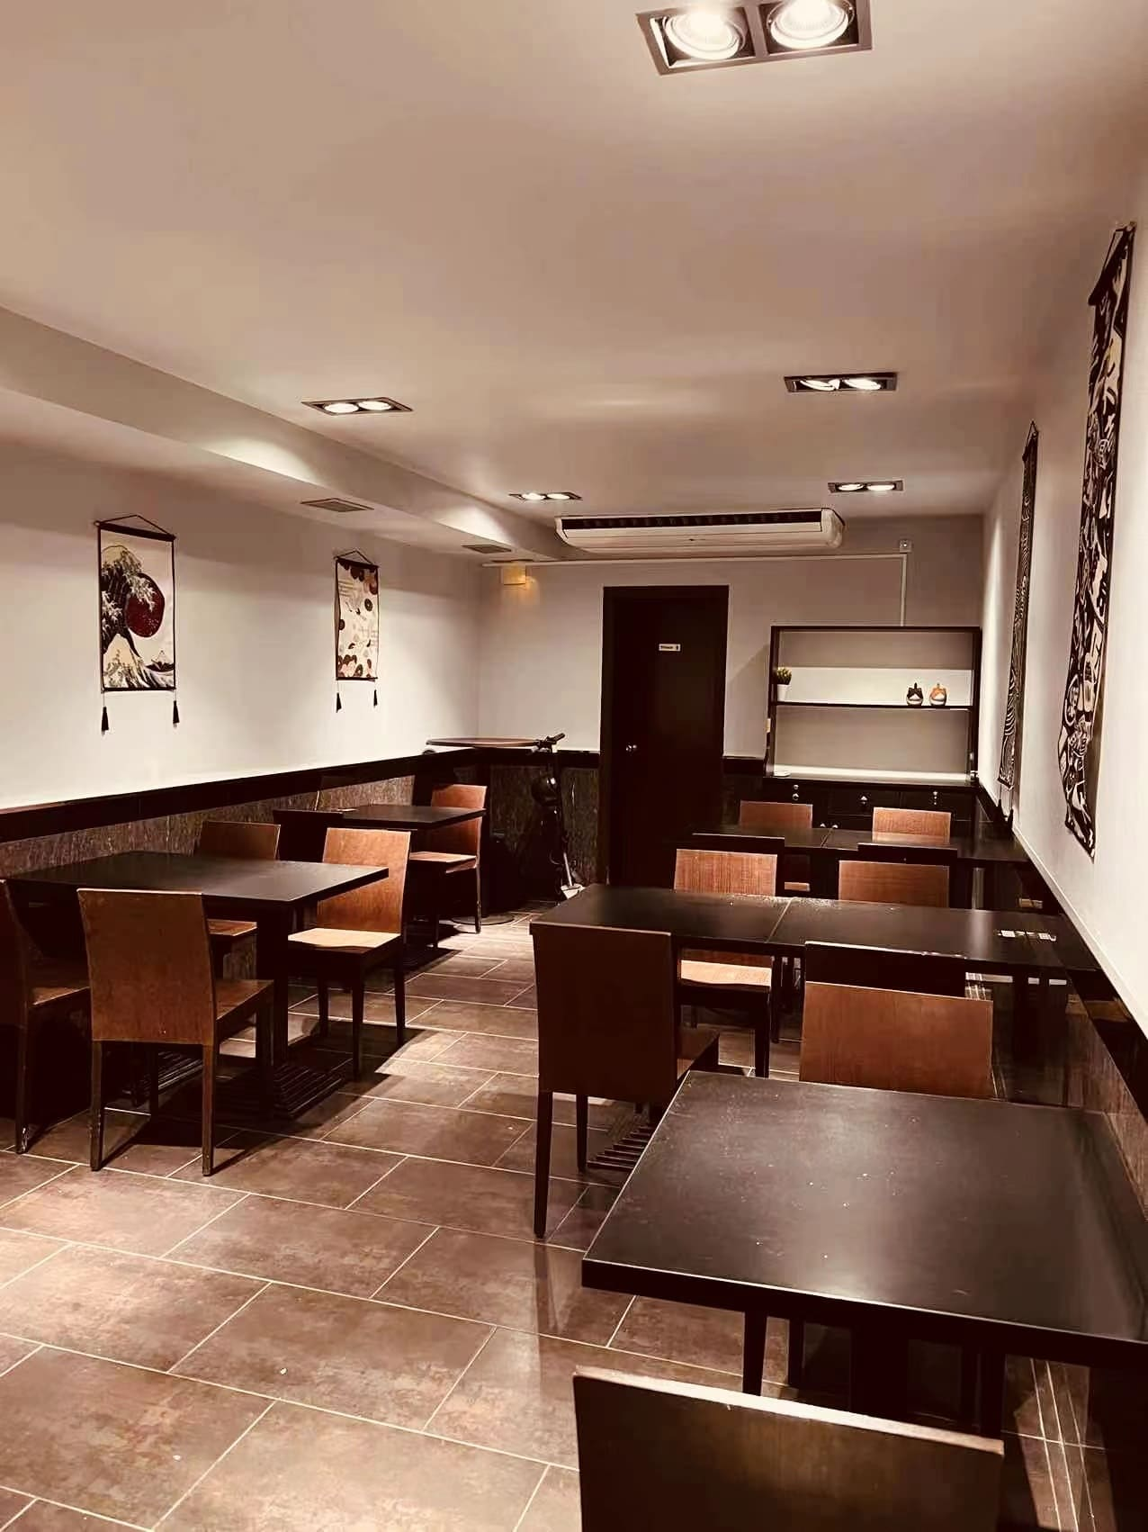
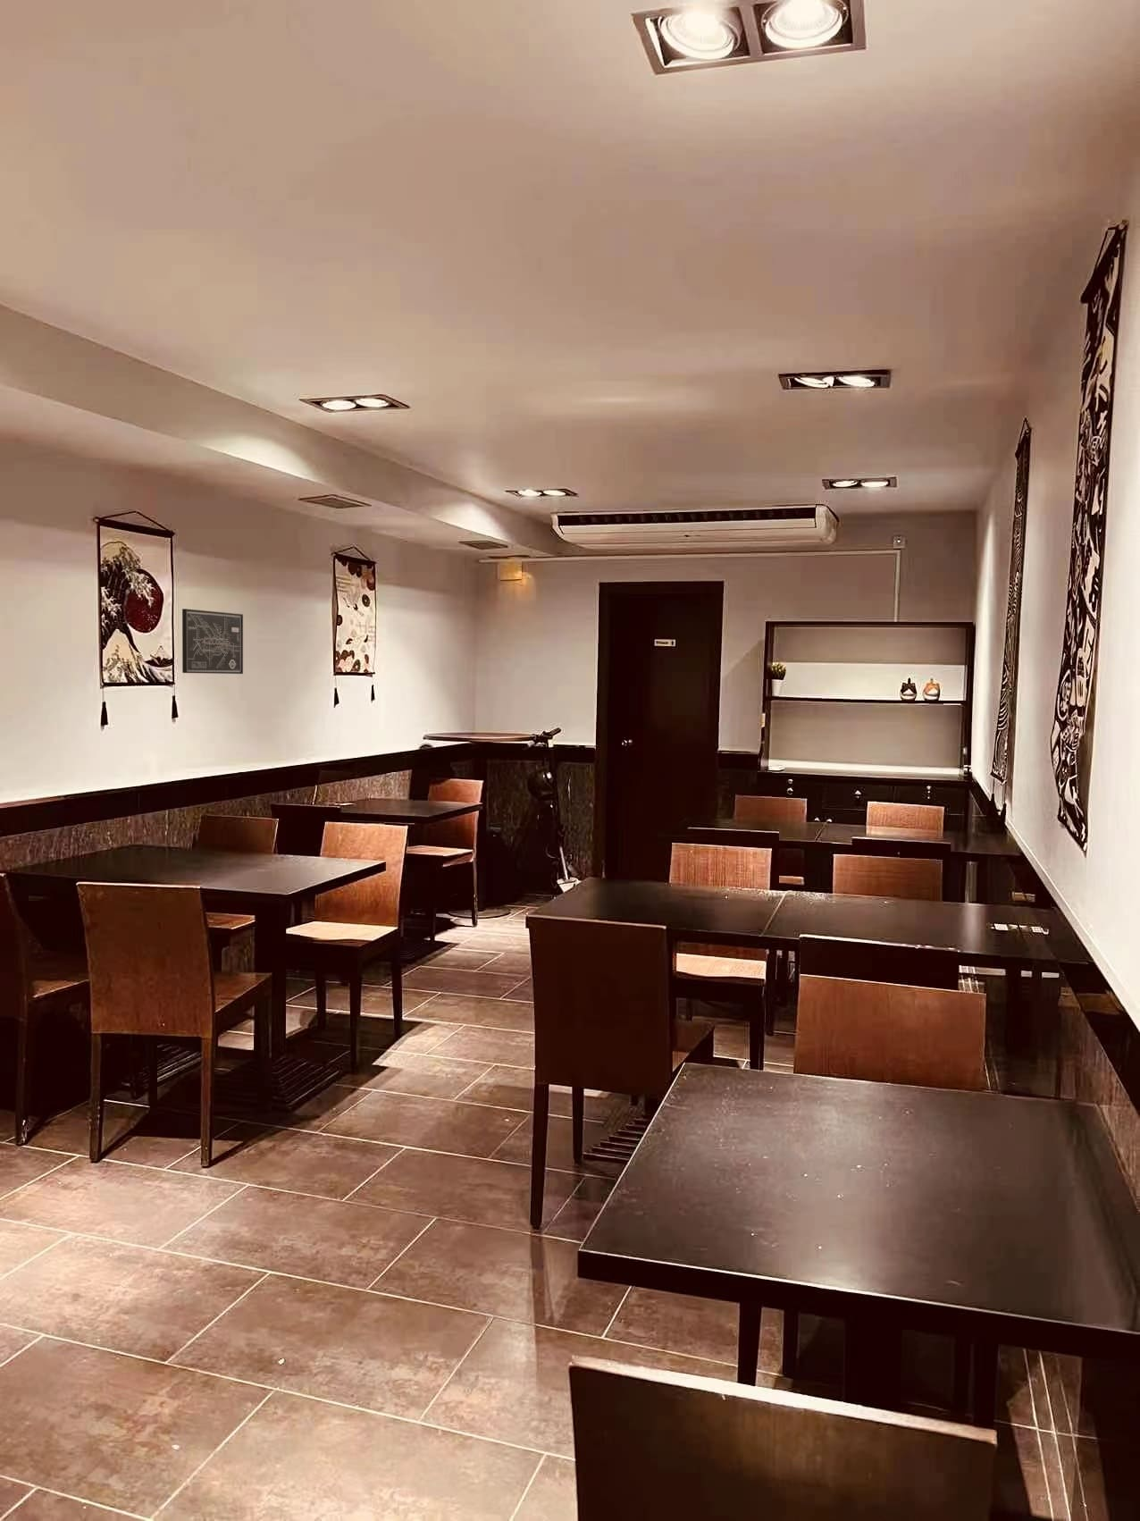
+ wall art [181,607,244,674]
